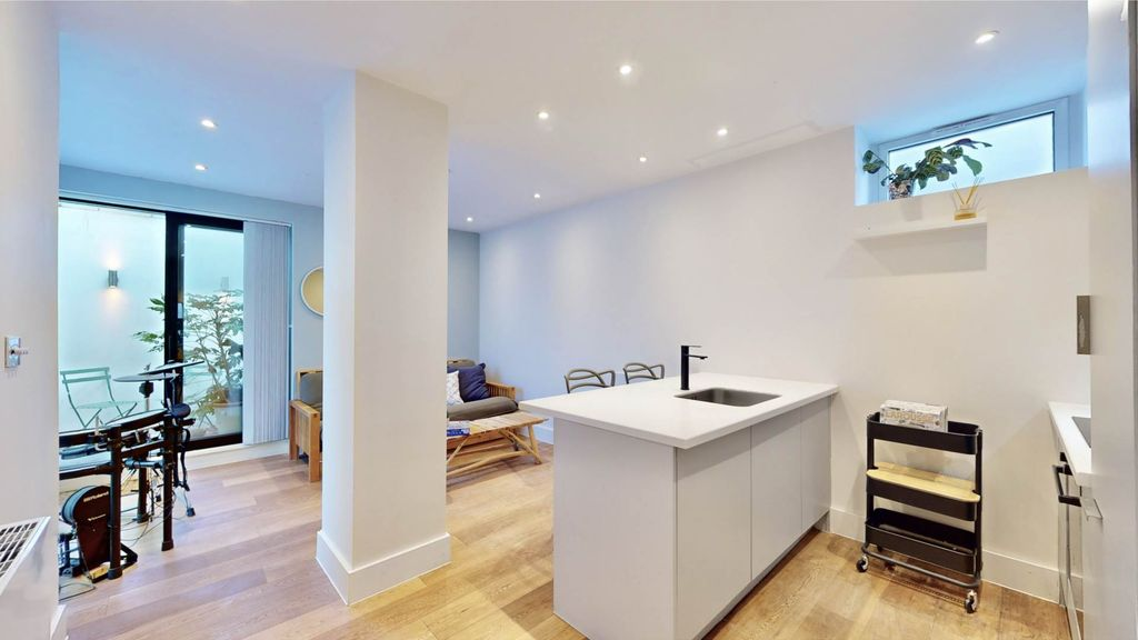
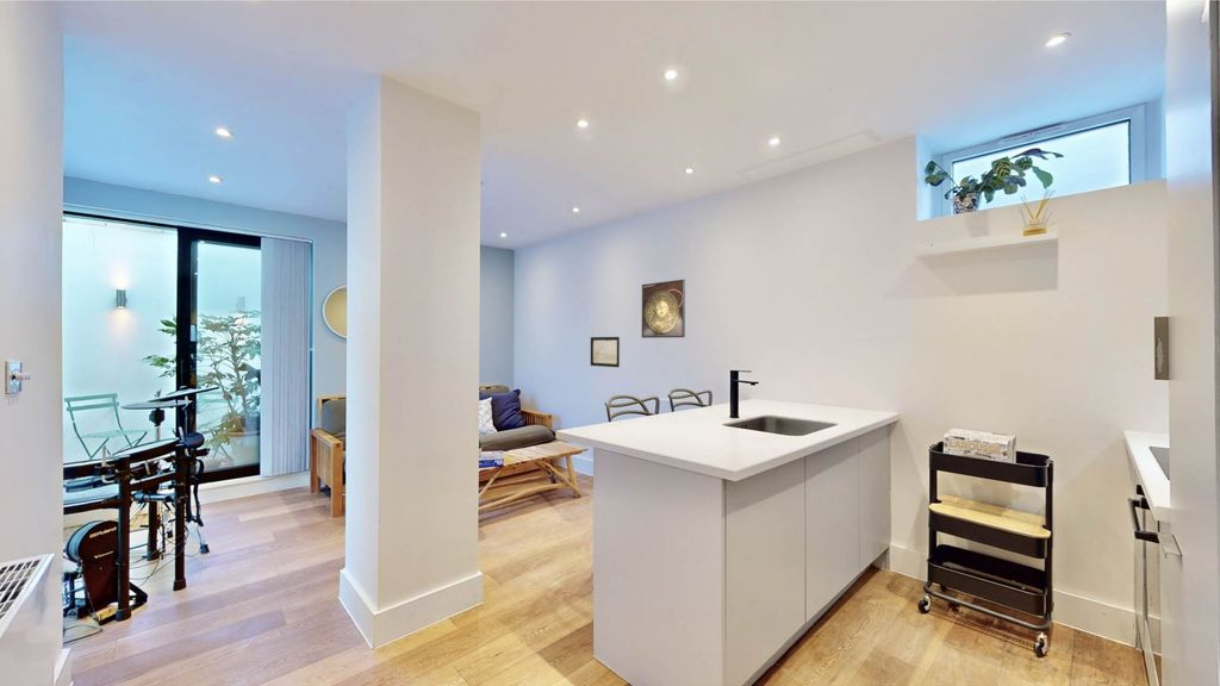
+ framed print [641,279,686,339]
+ wall art [590,336,621,368]
